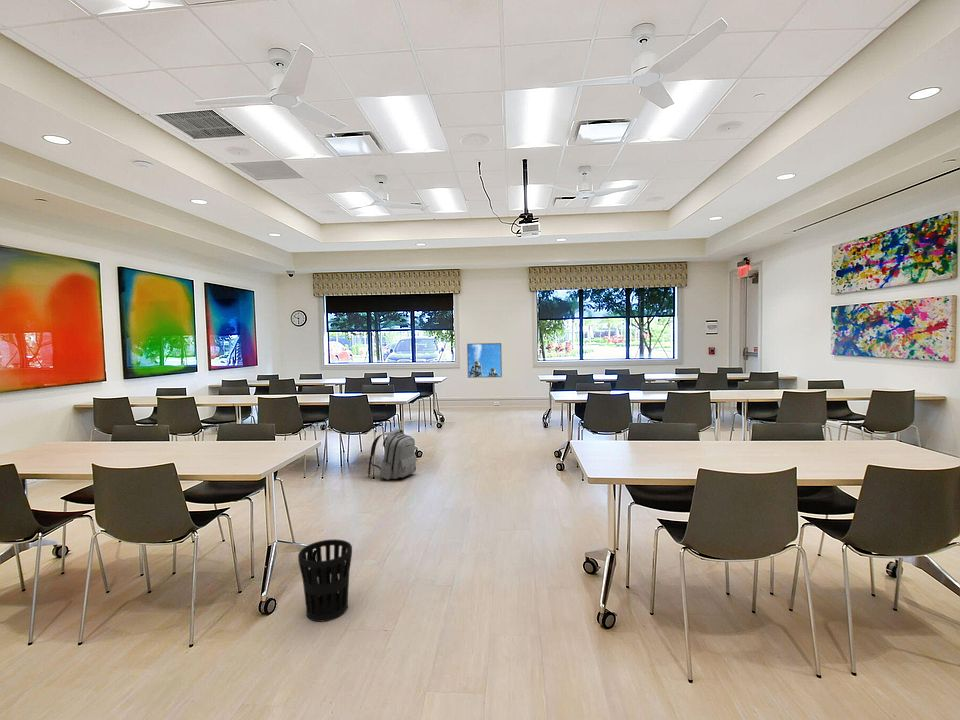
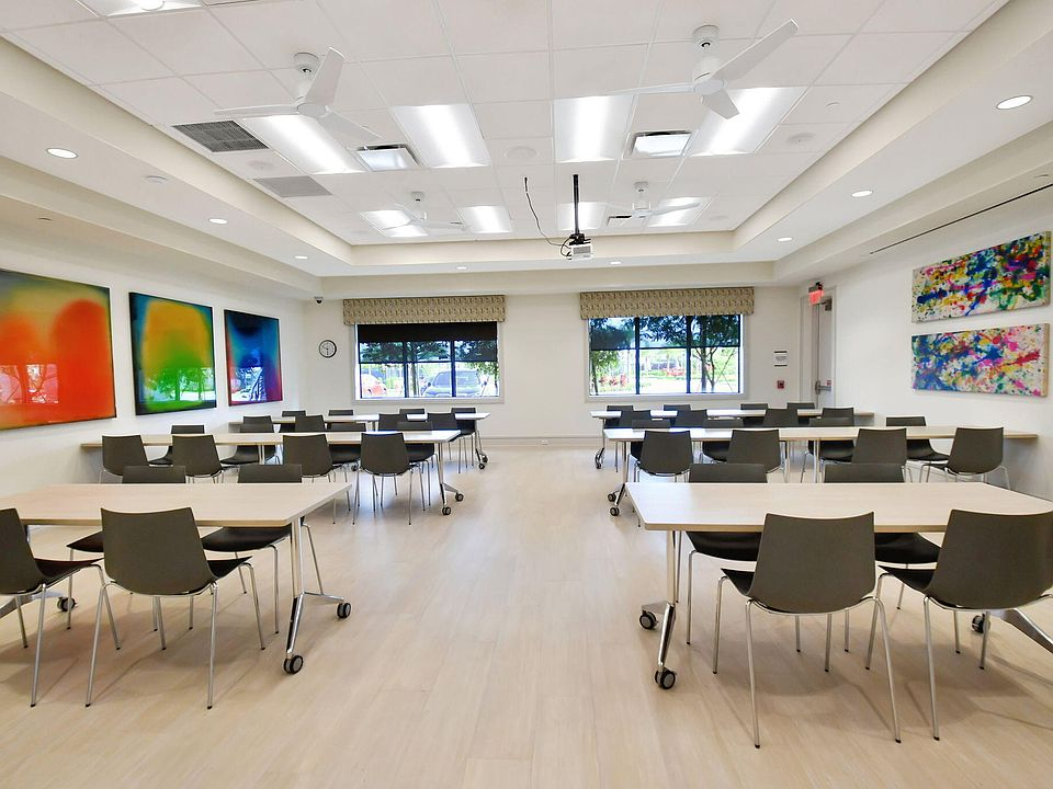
- backpack [367,427,418,481]
- wastebasket [297,538,353,623]
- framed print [466,342,503,379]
